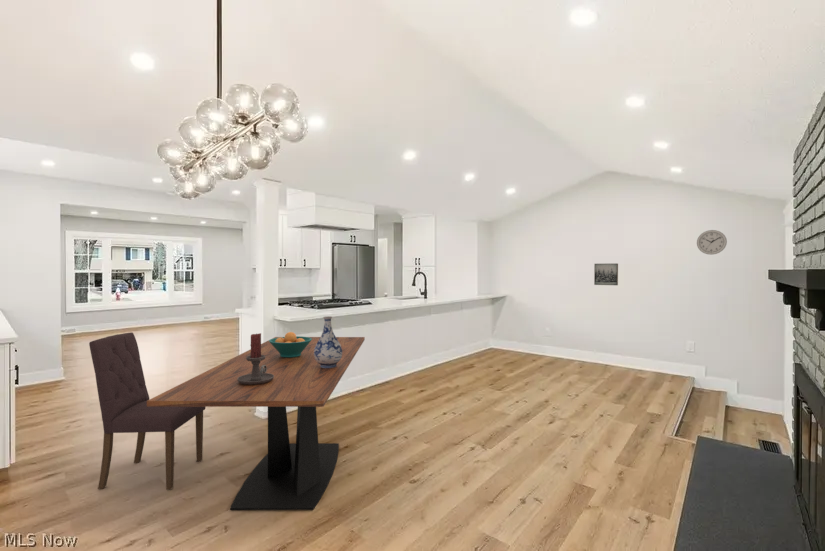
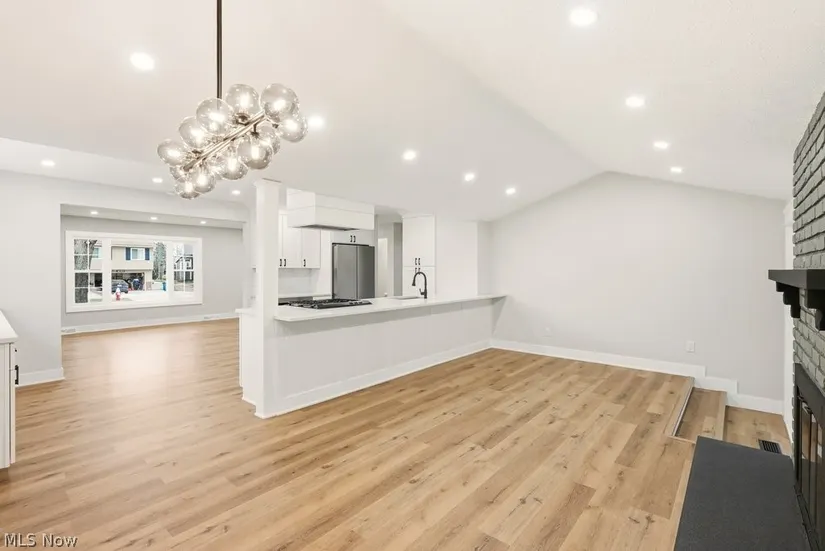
- wall clock [696,229,728,256]
- wall art [593,262,619,286]
- candle holder [237,332,274,385]
- dining chair [88,331,206,490]
- fruit bowl [268,331,312,358]
- dining table [147,336,366,511]
- vase [314,316,342,368]
